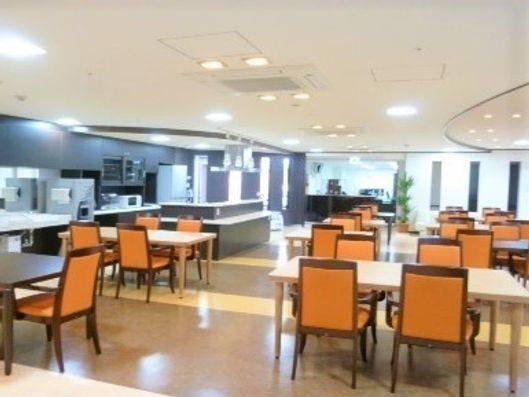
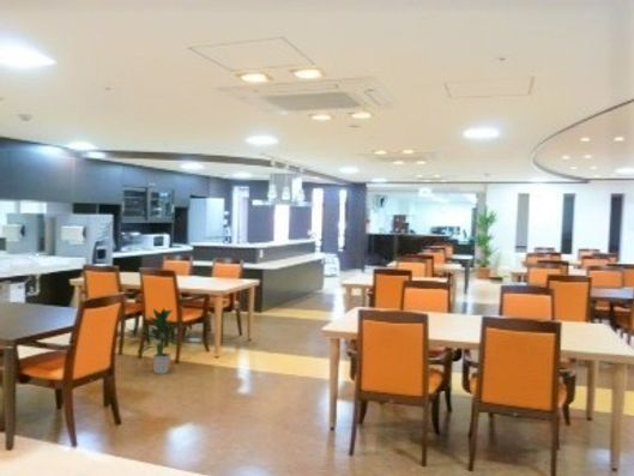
+ indoor plant [137,306,188,375]
